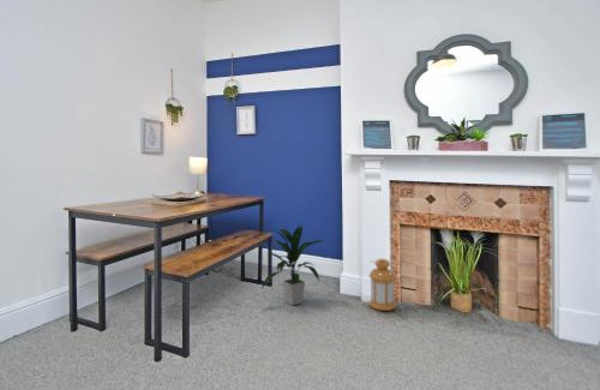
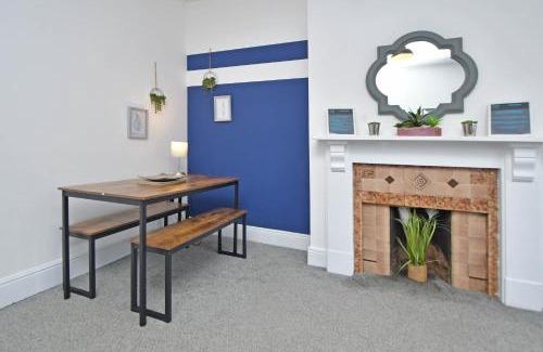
- indoor plant [260,223,324,306]
- lantern [367,258,397,312]
